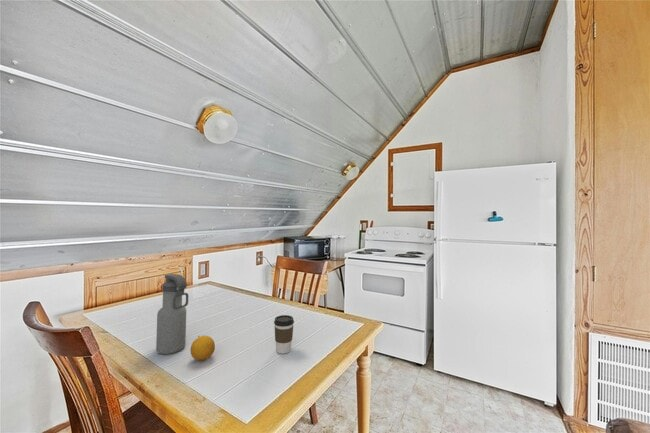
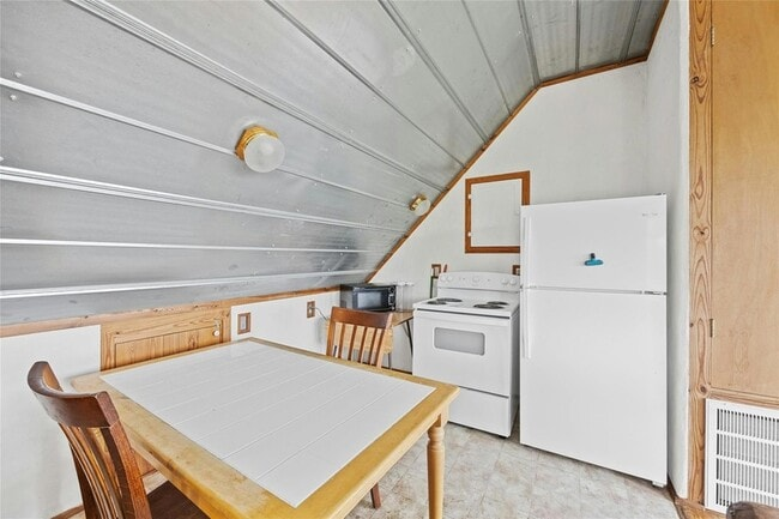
- coffee cup [273,314,295,355]
- fruit [189,335,216,362]
- water bottle [155,273,189,355]
